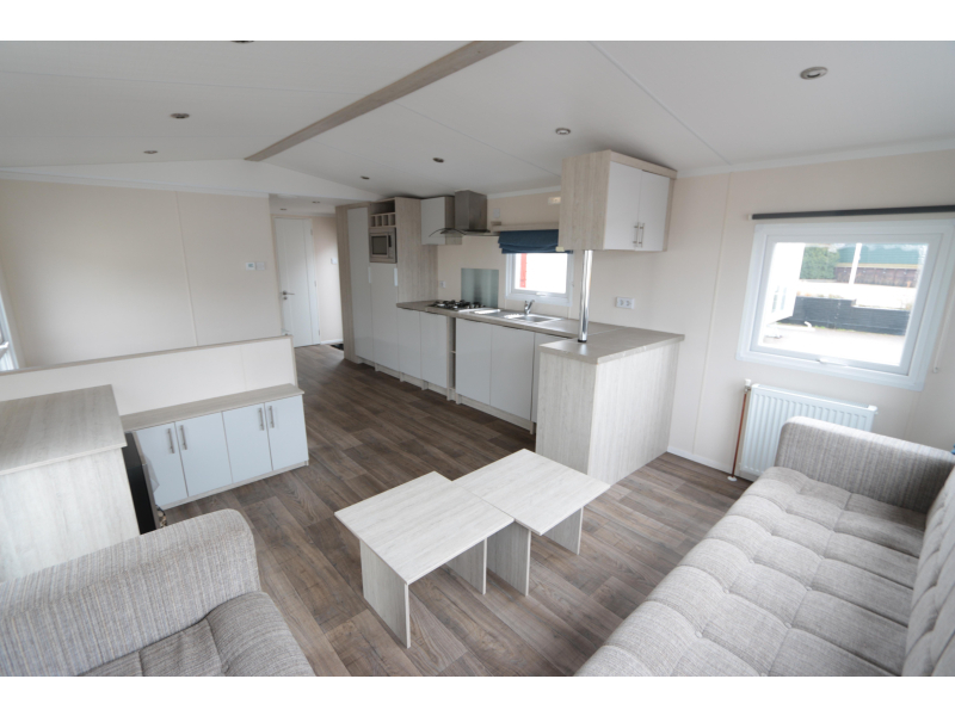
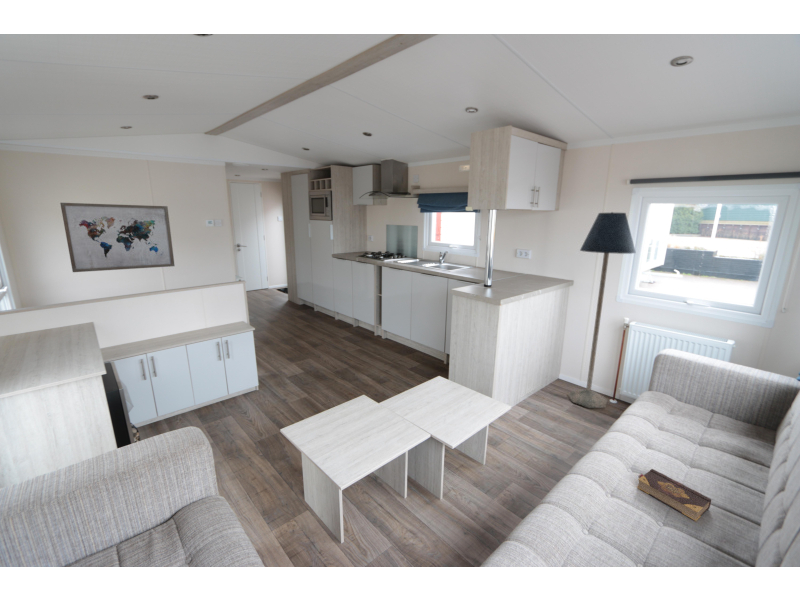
+ book [636,468,712,522]
+ wall art [59,202,176,273]
+ floor lamp [566,211,637,409]
